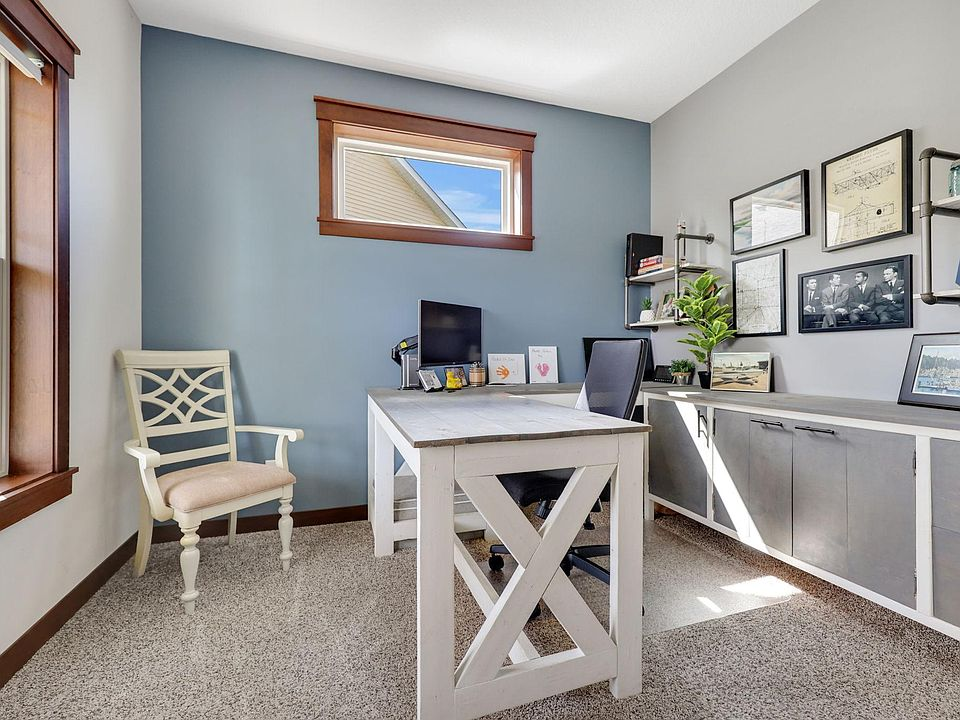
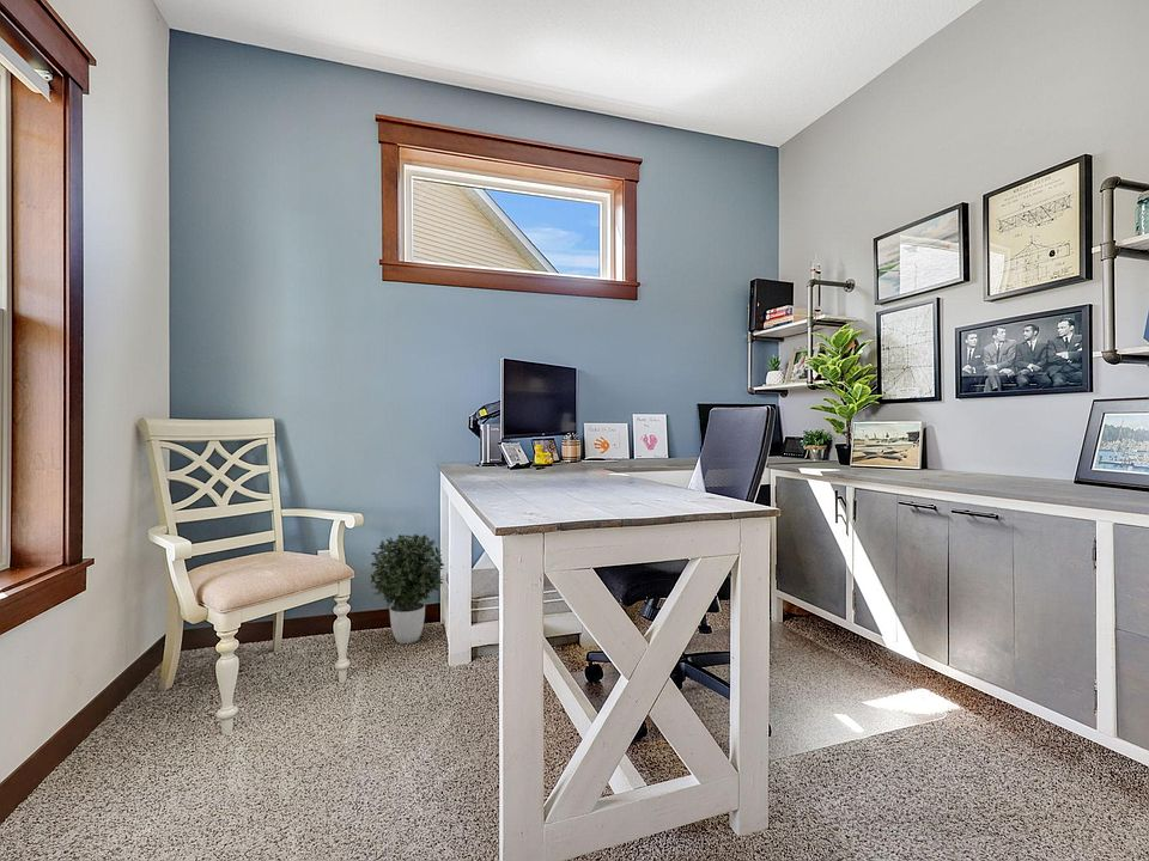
+ potted plant [370,533,445,645]
